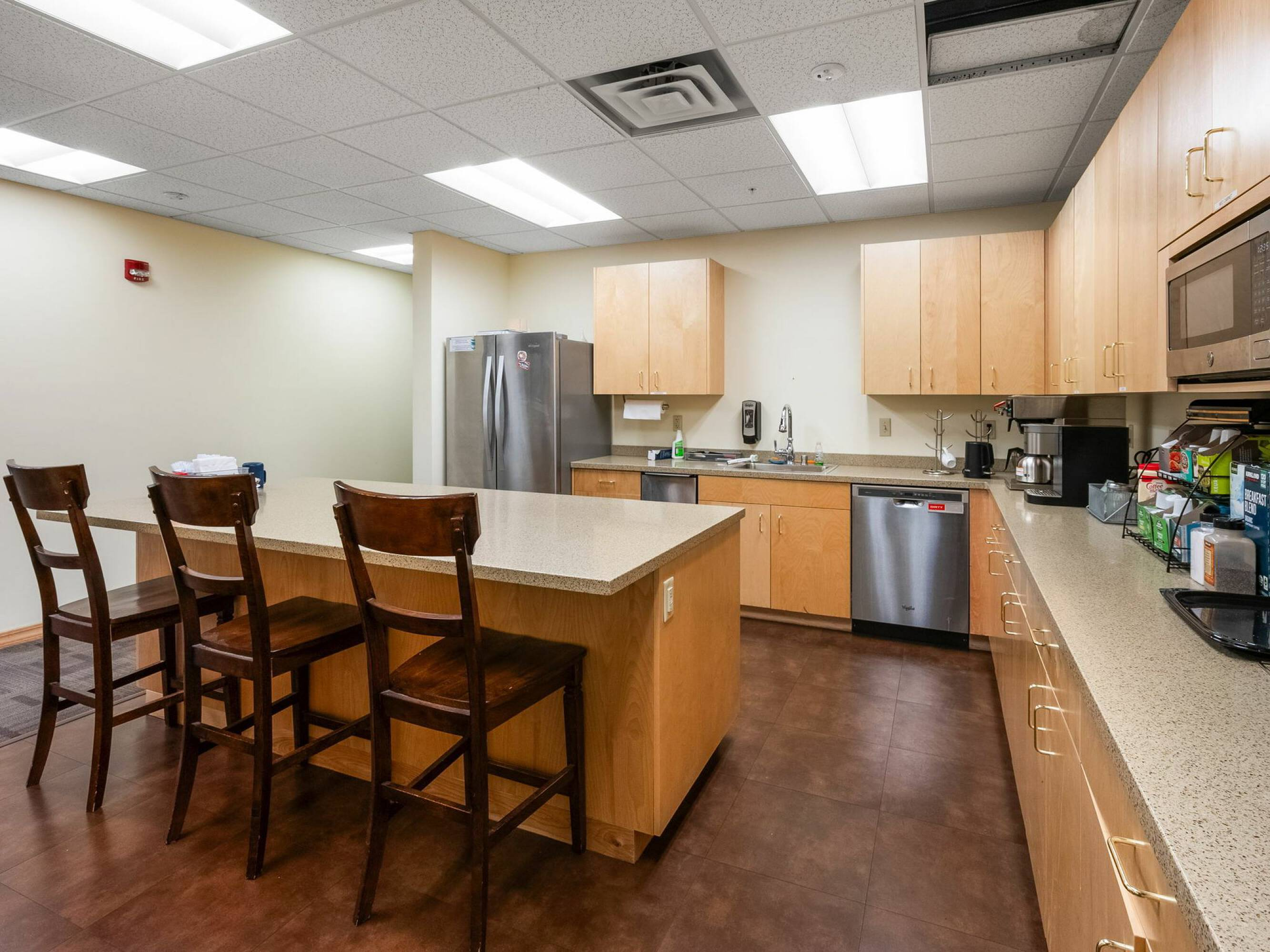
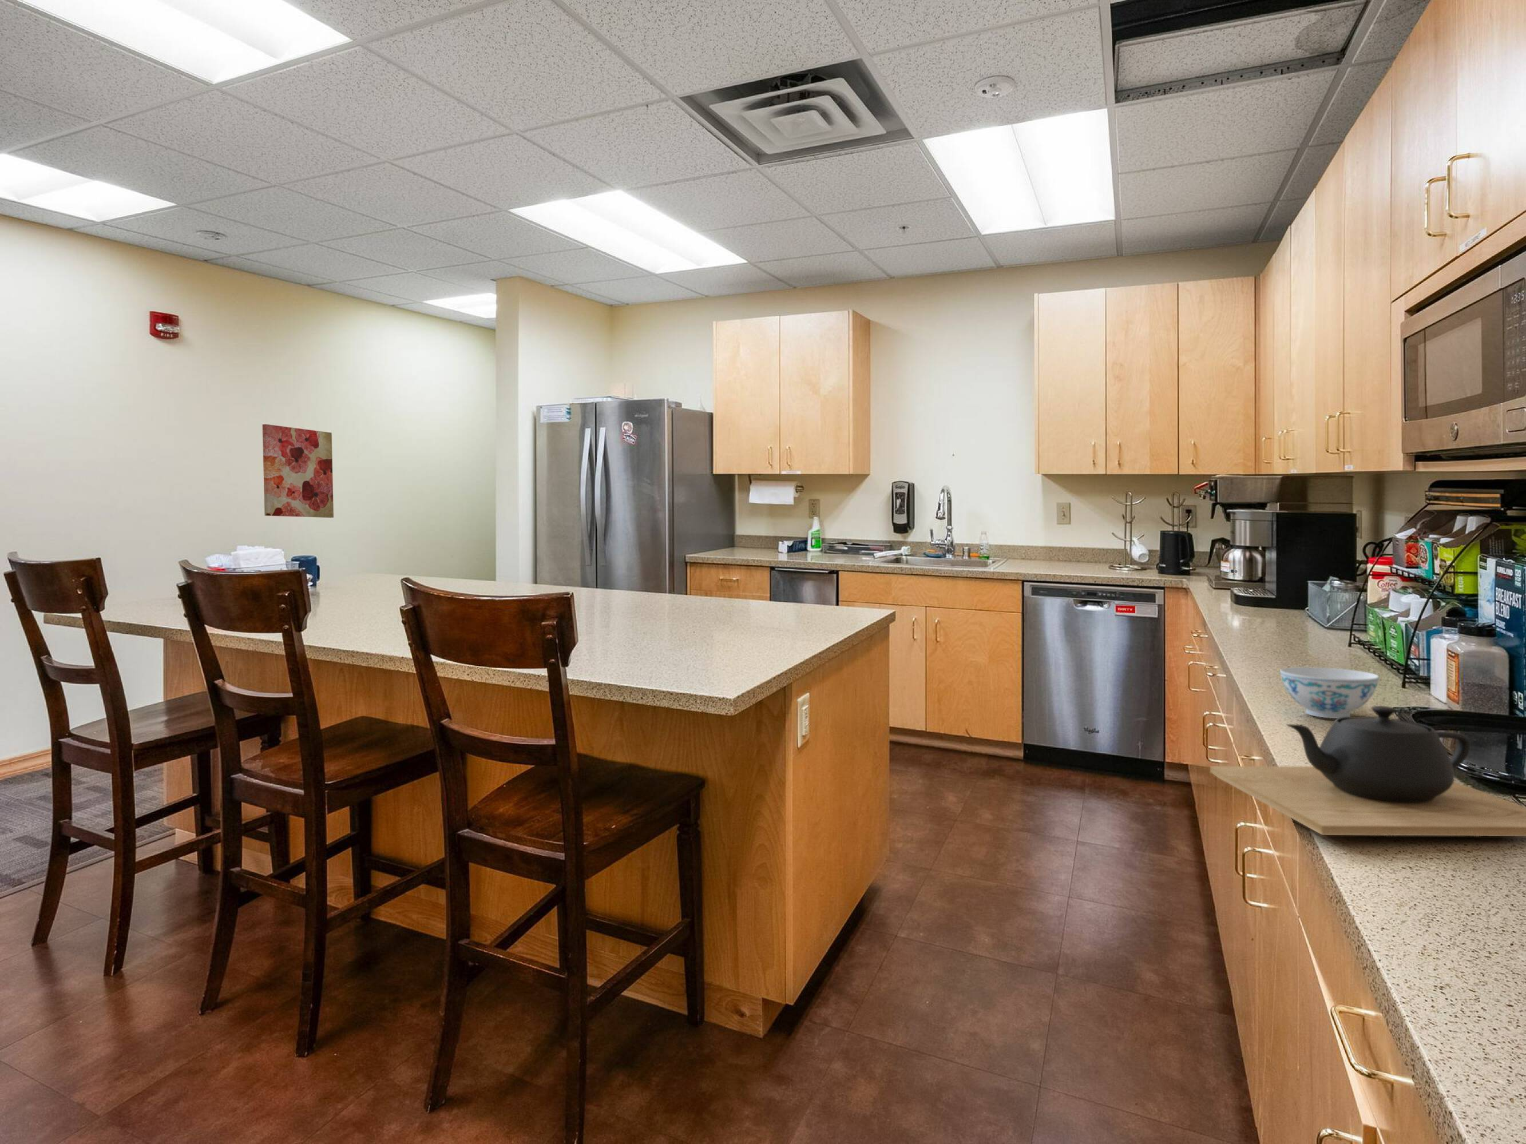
+ teapot [1210,705,1526,836]
+ chinaware [1280,667,1379,719]
+ wall art [262,423,334,518]
